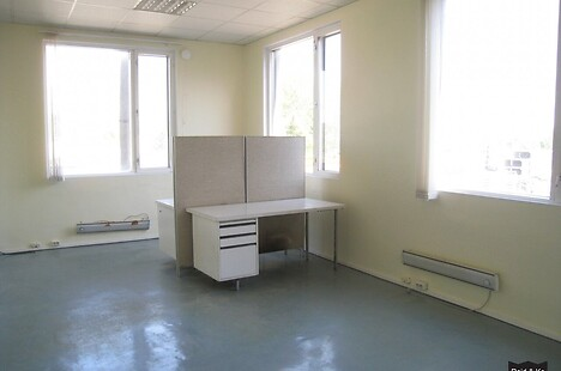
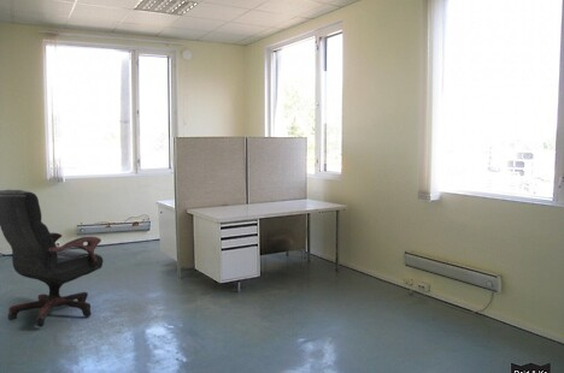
+ office chair [0,189,105,328]
